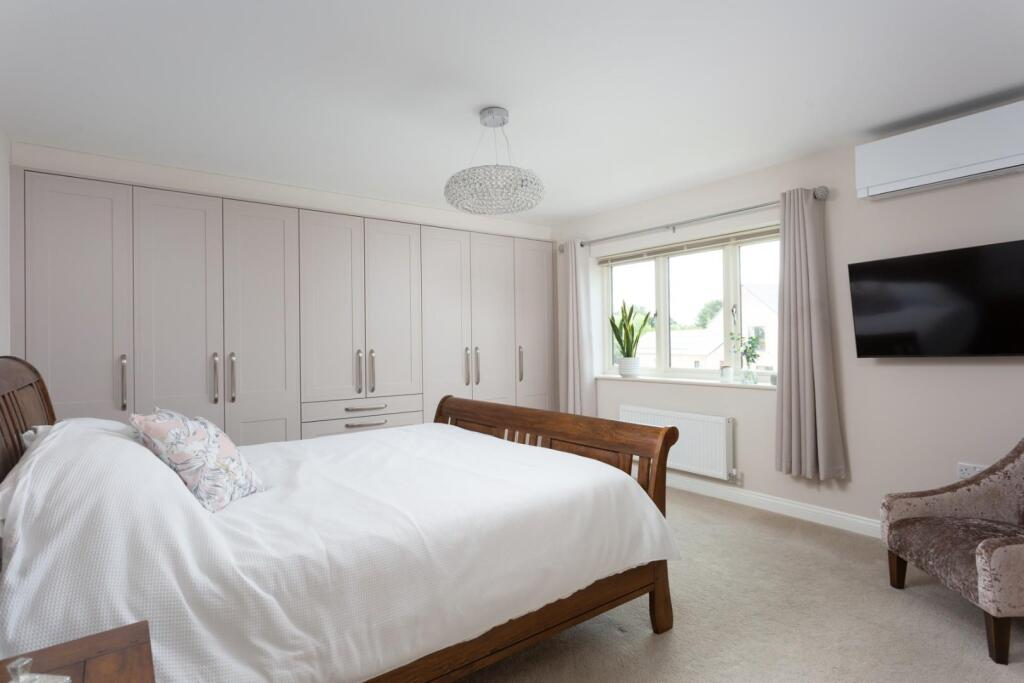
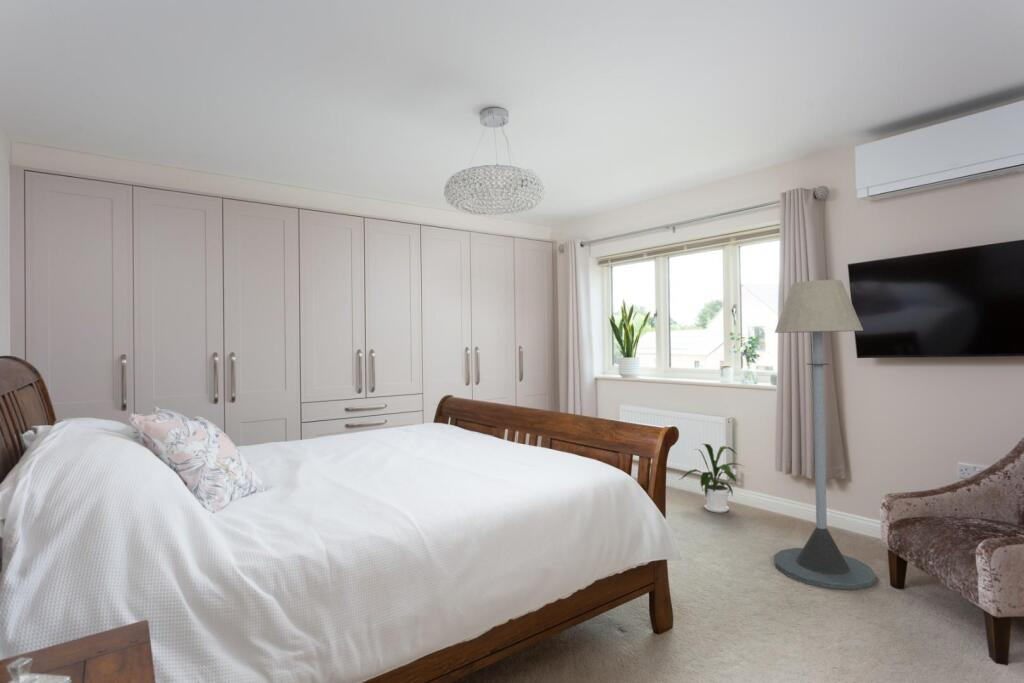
+ house plant [679,443,744,514]
+ floor lamp [773,279,877,591]
